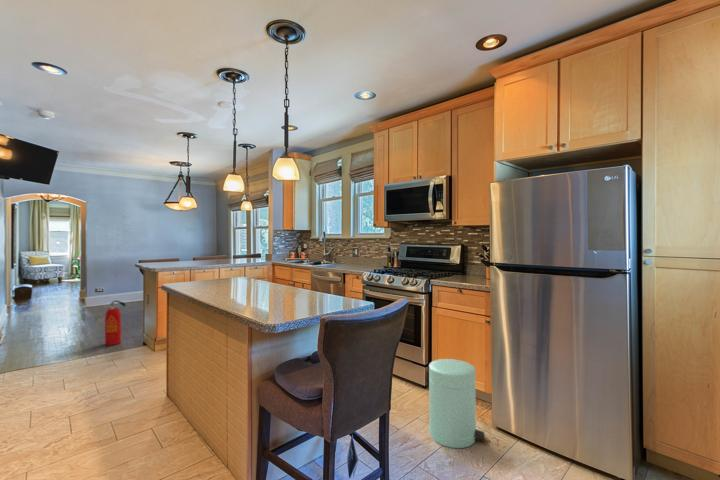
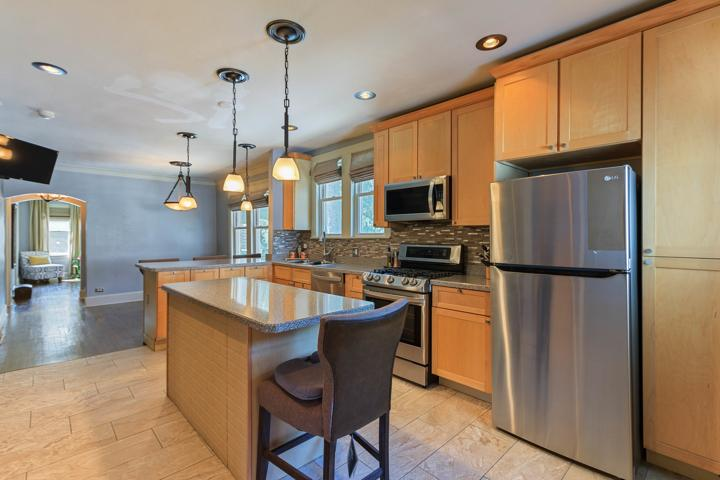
- trash can [428,358,486,449]
- fire extinguisher [102,300,126,346]
